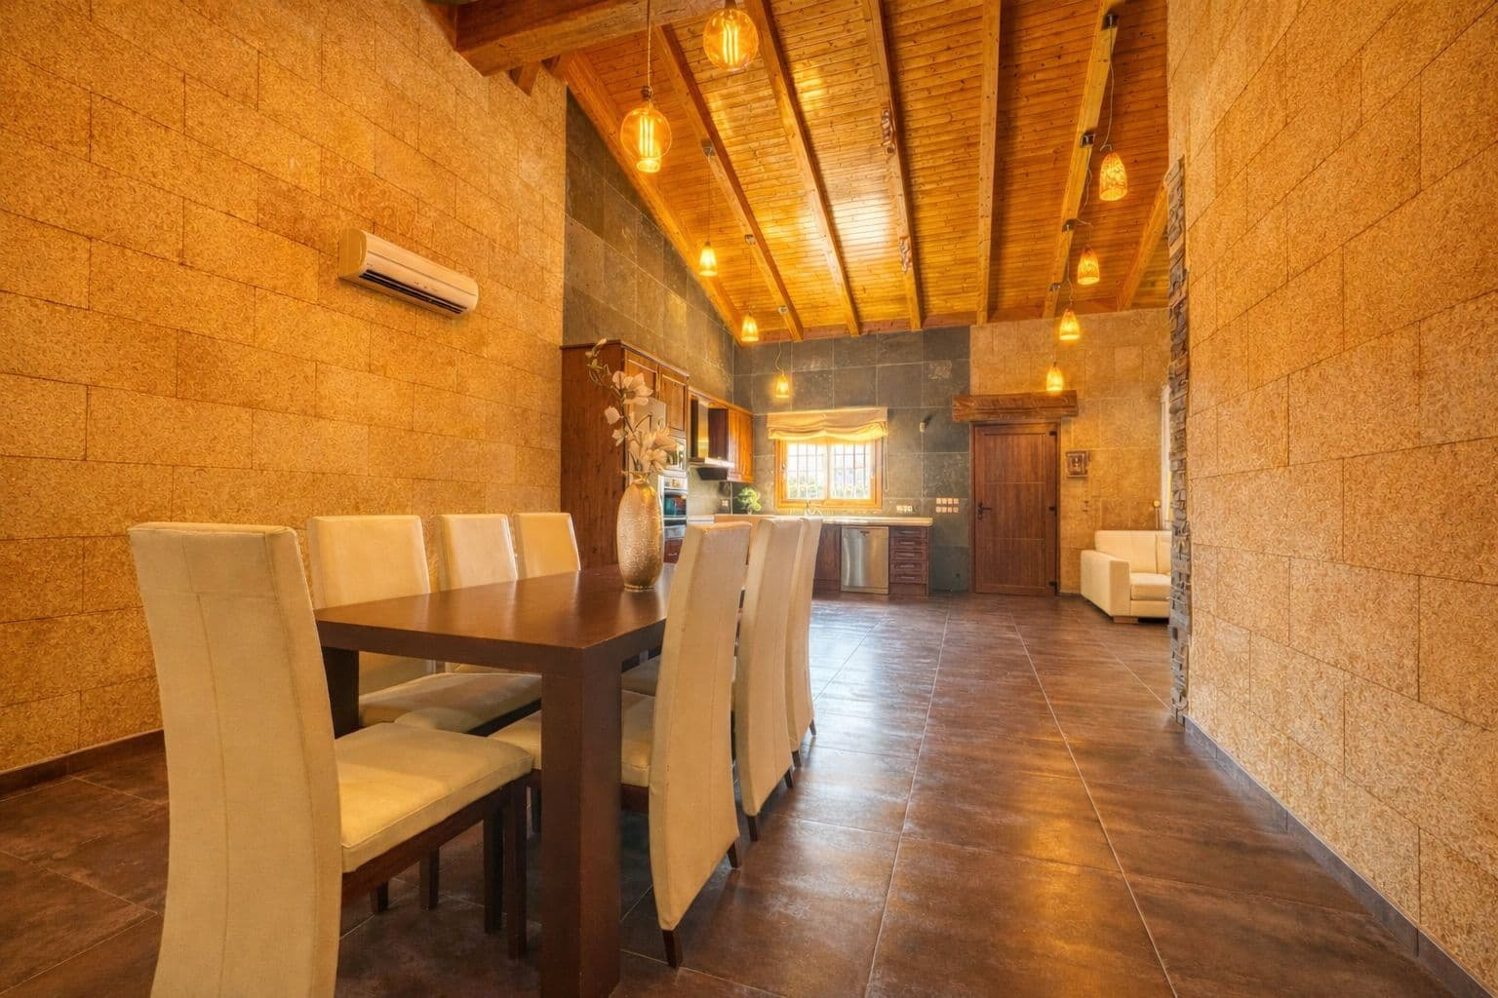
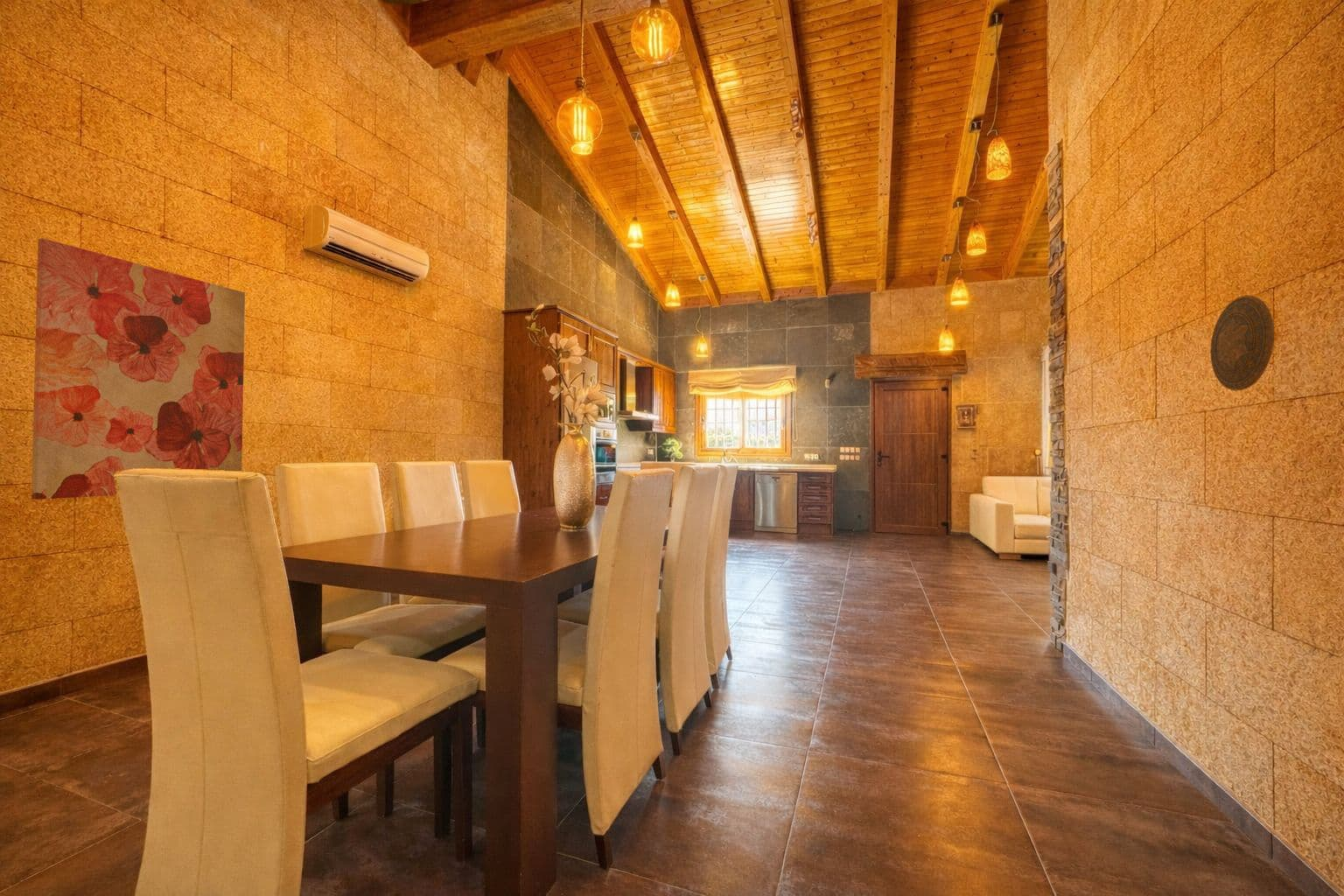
+ wall art [31,237,246,500]
+ decorative plate [1209,295,1276,391]
